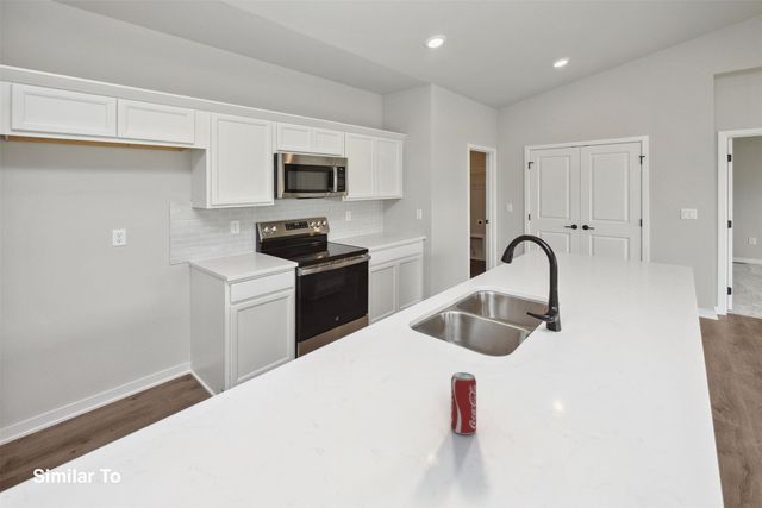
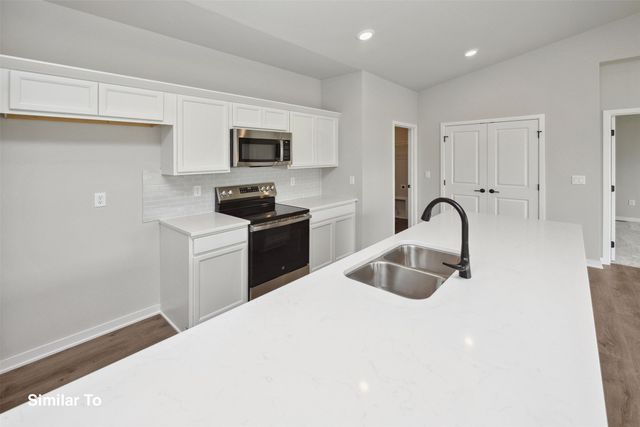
- beverage can [450,371,477,435]
